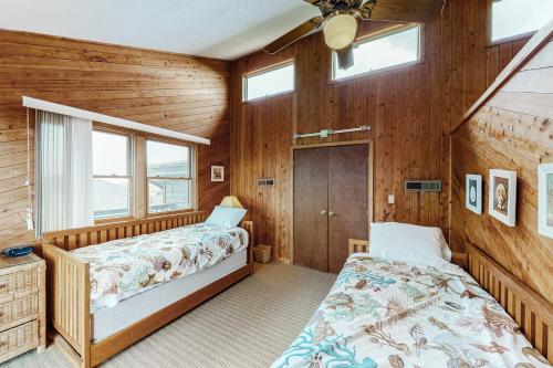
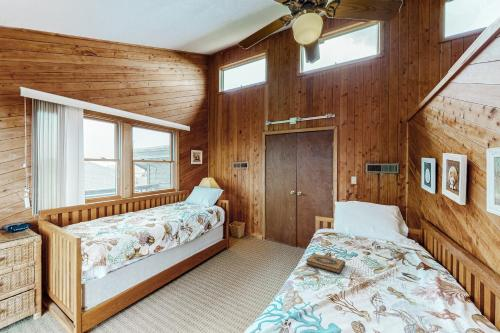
+ hardback book [305,253,346,275]
